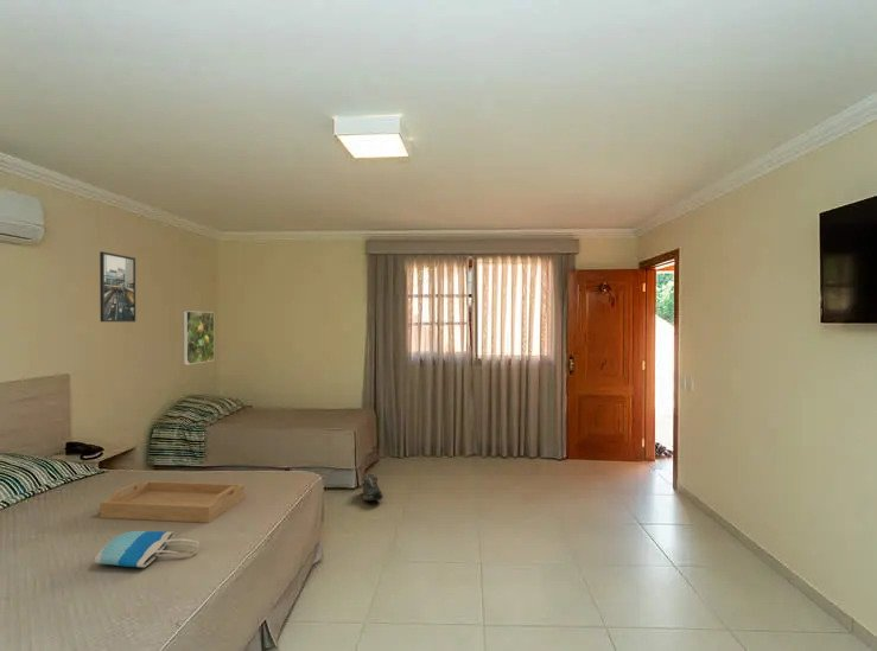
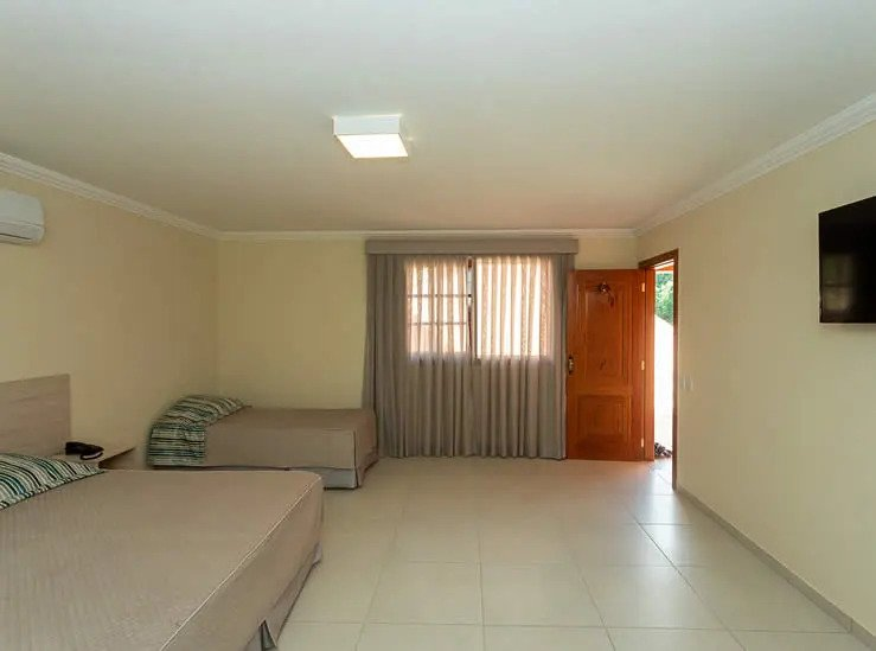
- shoe [361,473,385,502]
- tote bag [93,530,201,568]
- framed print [98,250,136,323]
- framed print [183,309,215,366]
- serving tray [100,480,246,524]
